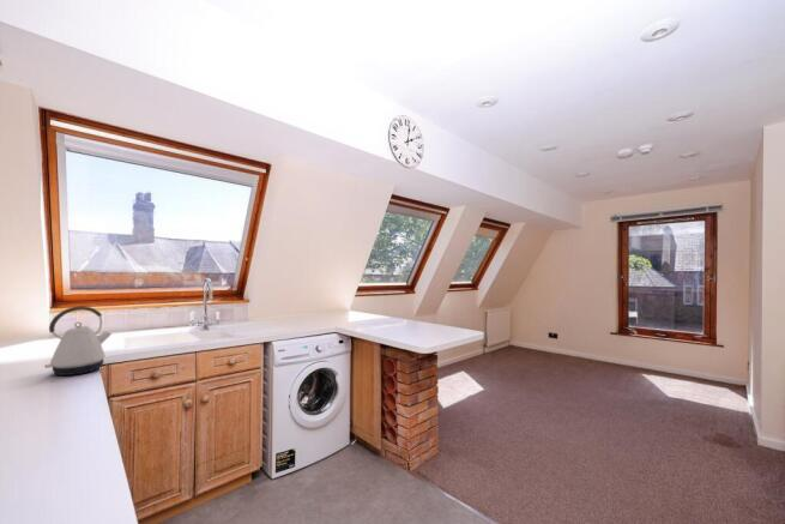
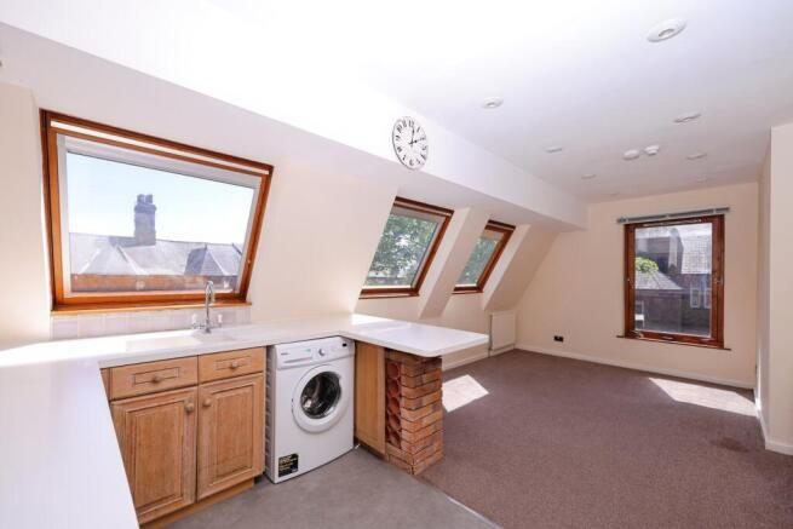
- kettle [44,305,113,377]
